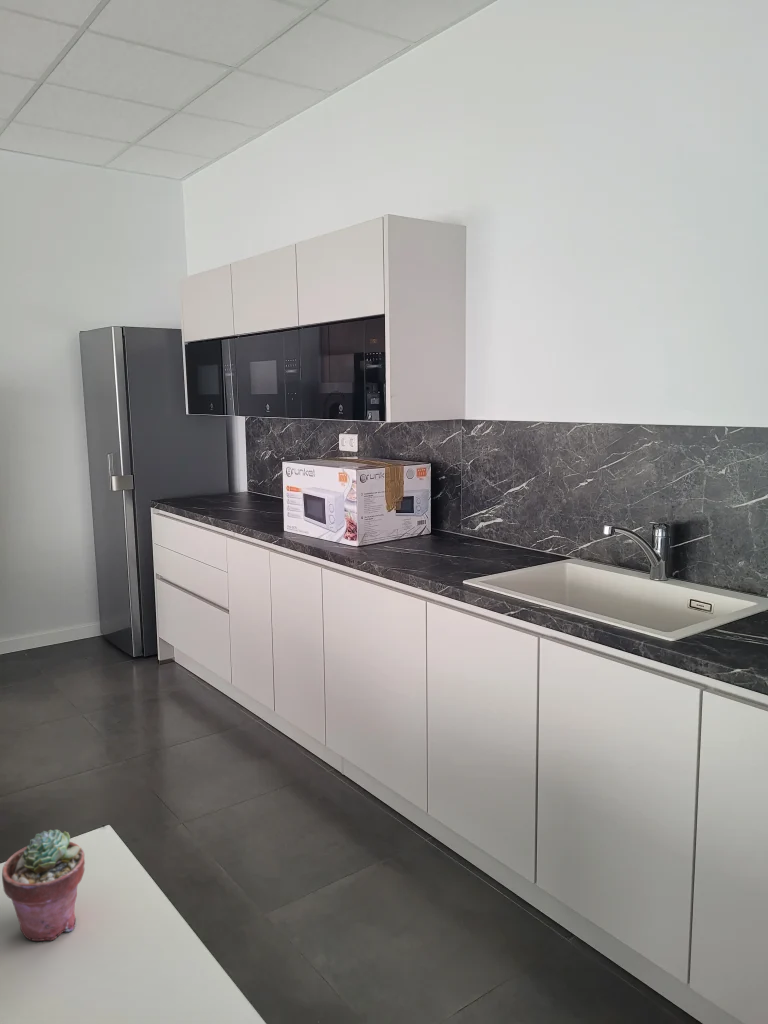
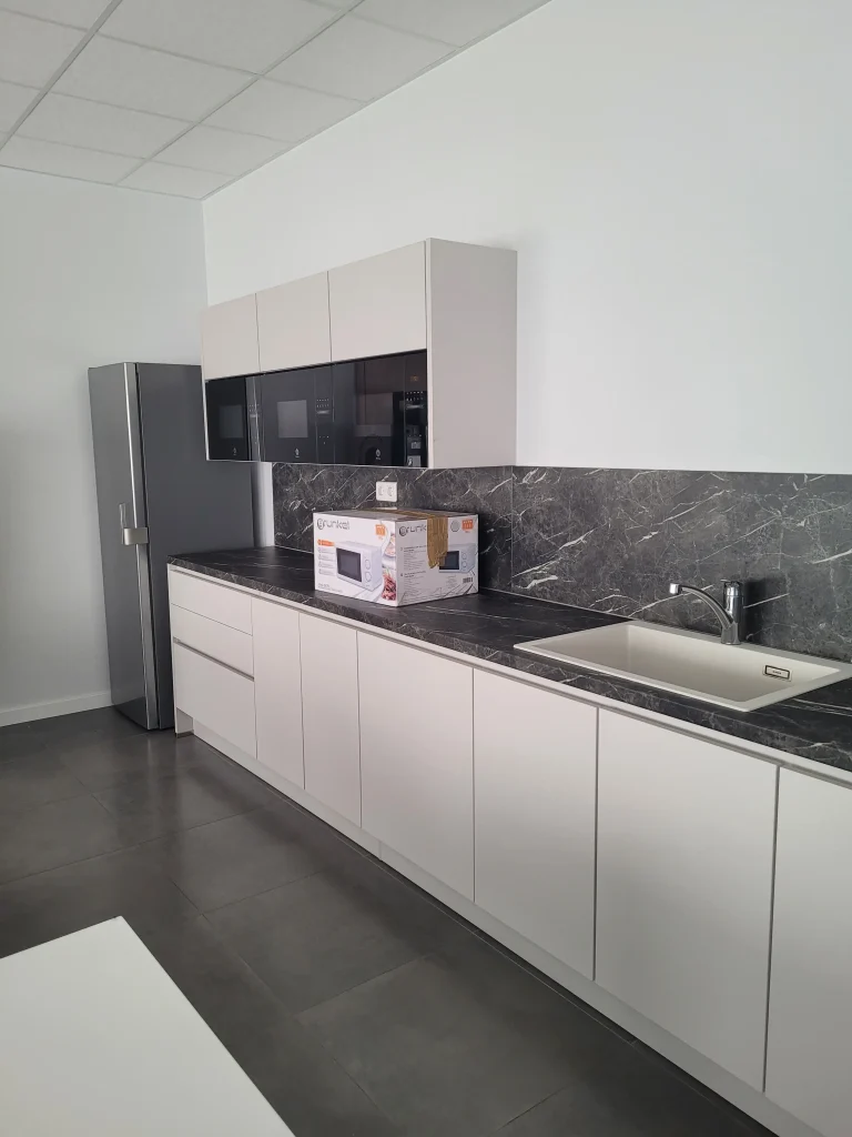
- potted succulent [1,829,86,942]
